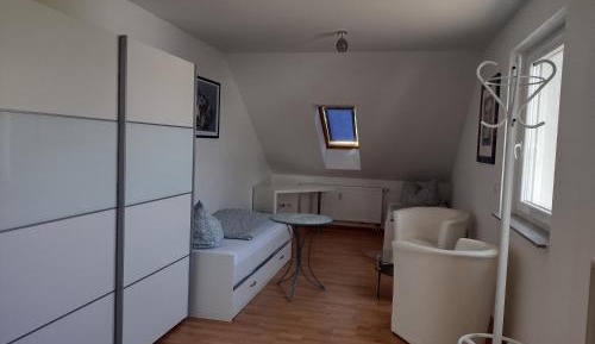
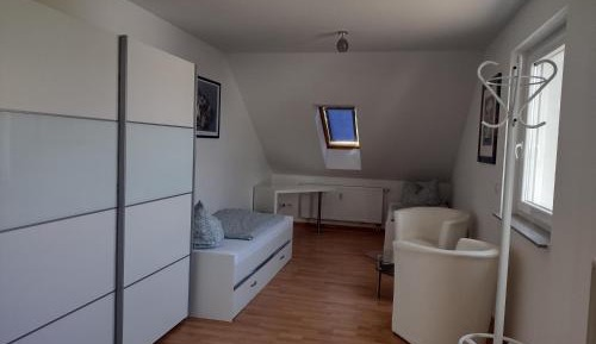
- side table [269,212,334,302]
